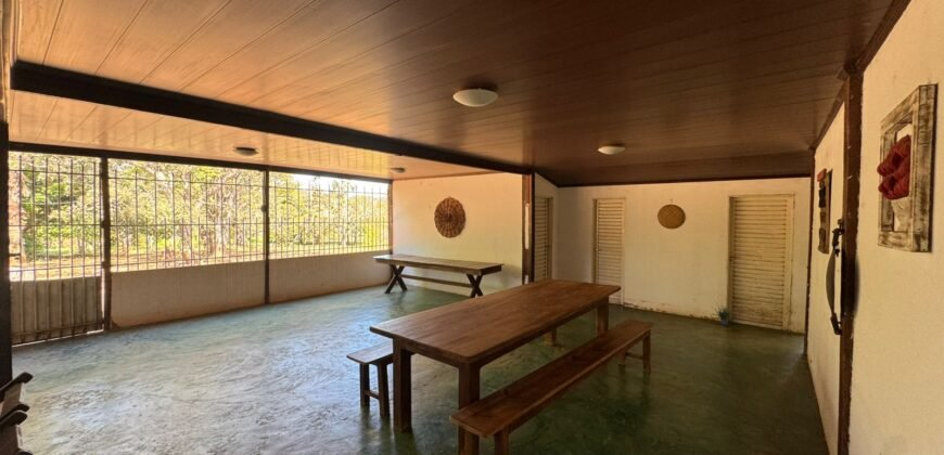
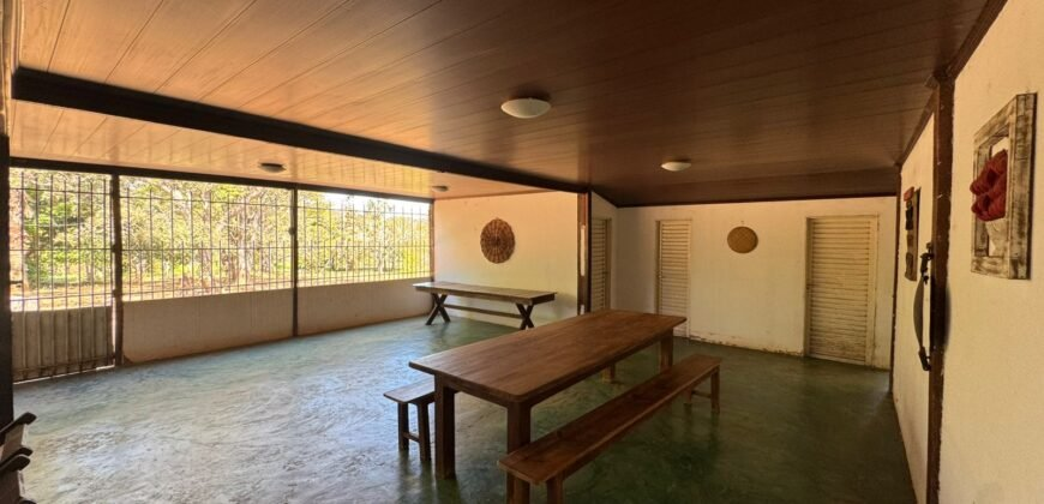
- potted plant [710,301,740,326]
